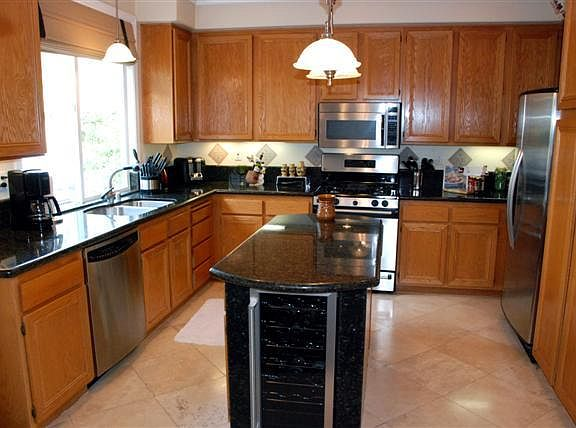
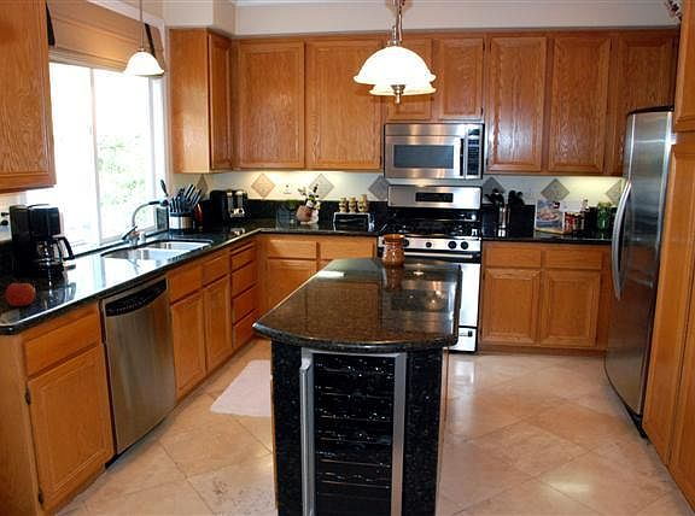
+ apple [5,280,36,307]
